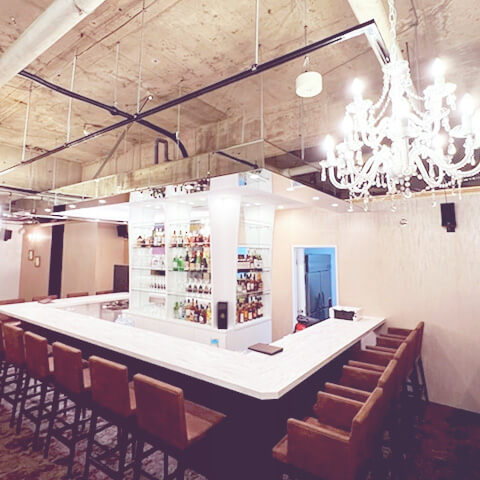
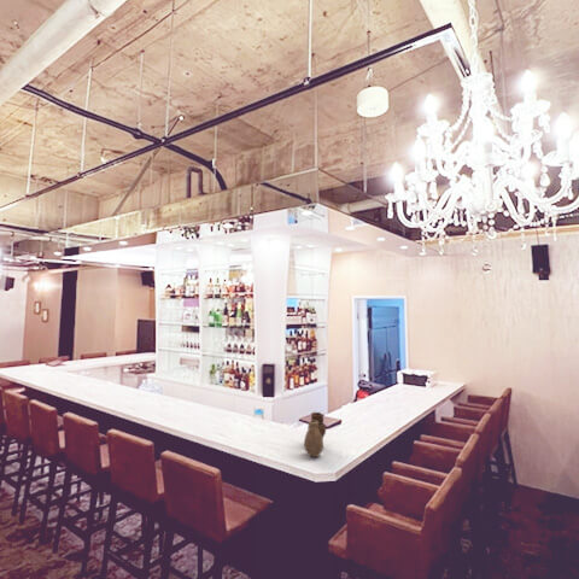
+ vase [303,411,327,458]
